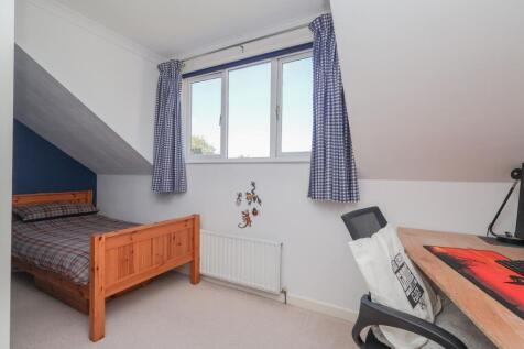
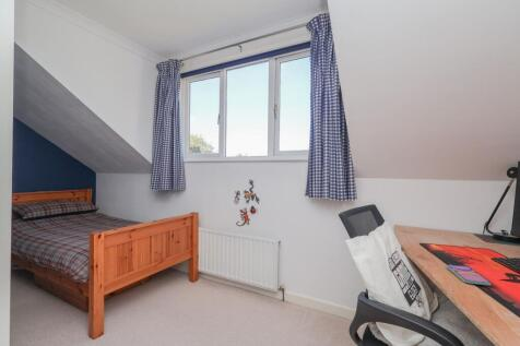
+ smartphone [446,263,492,287]
